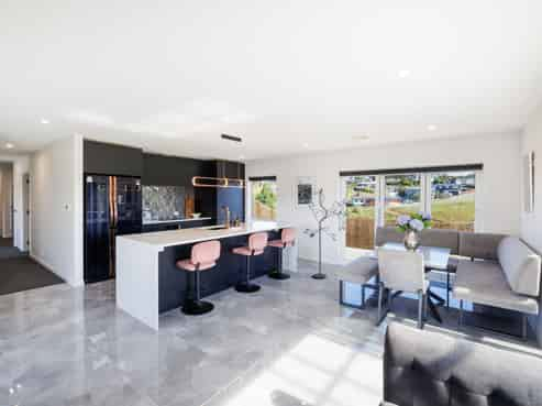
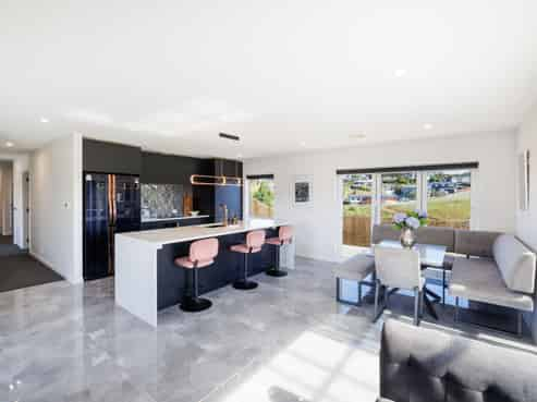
- floor lamp [296,180,361,279]
